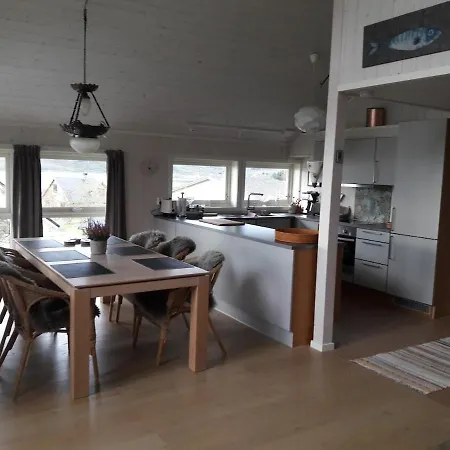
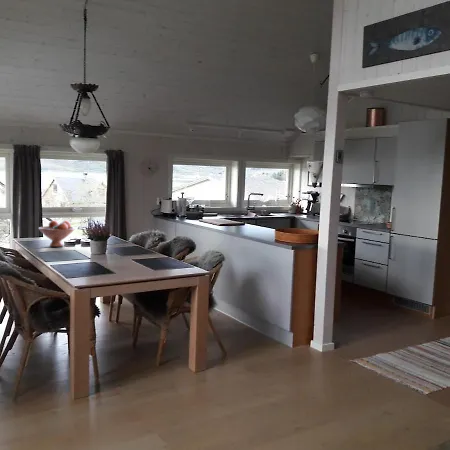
+ fruit bowl [37,219,76,248]
